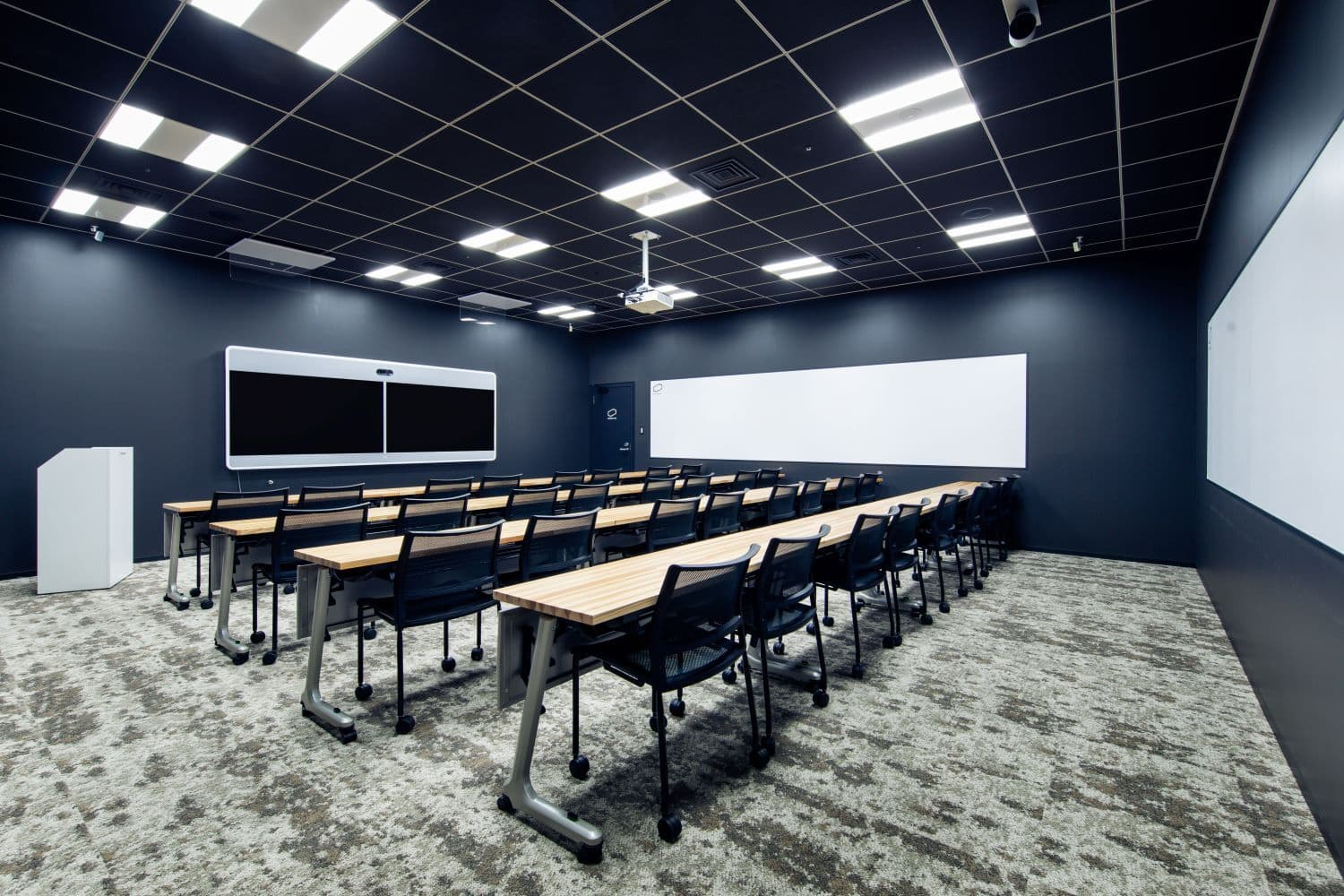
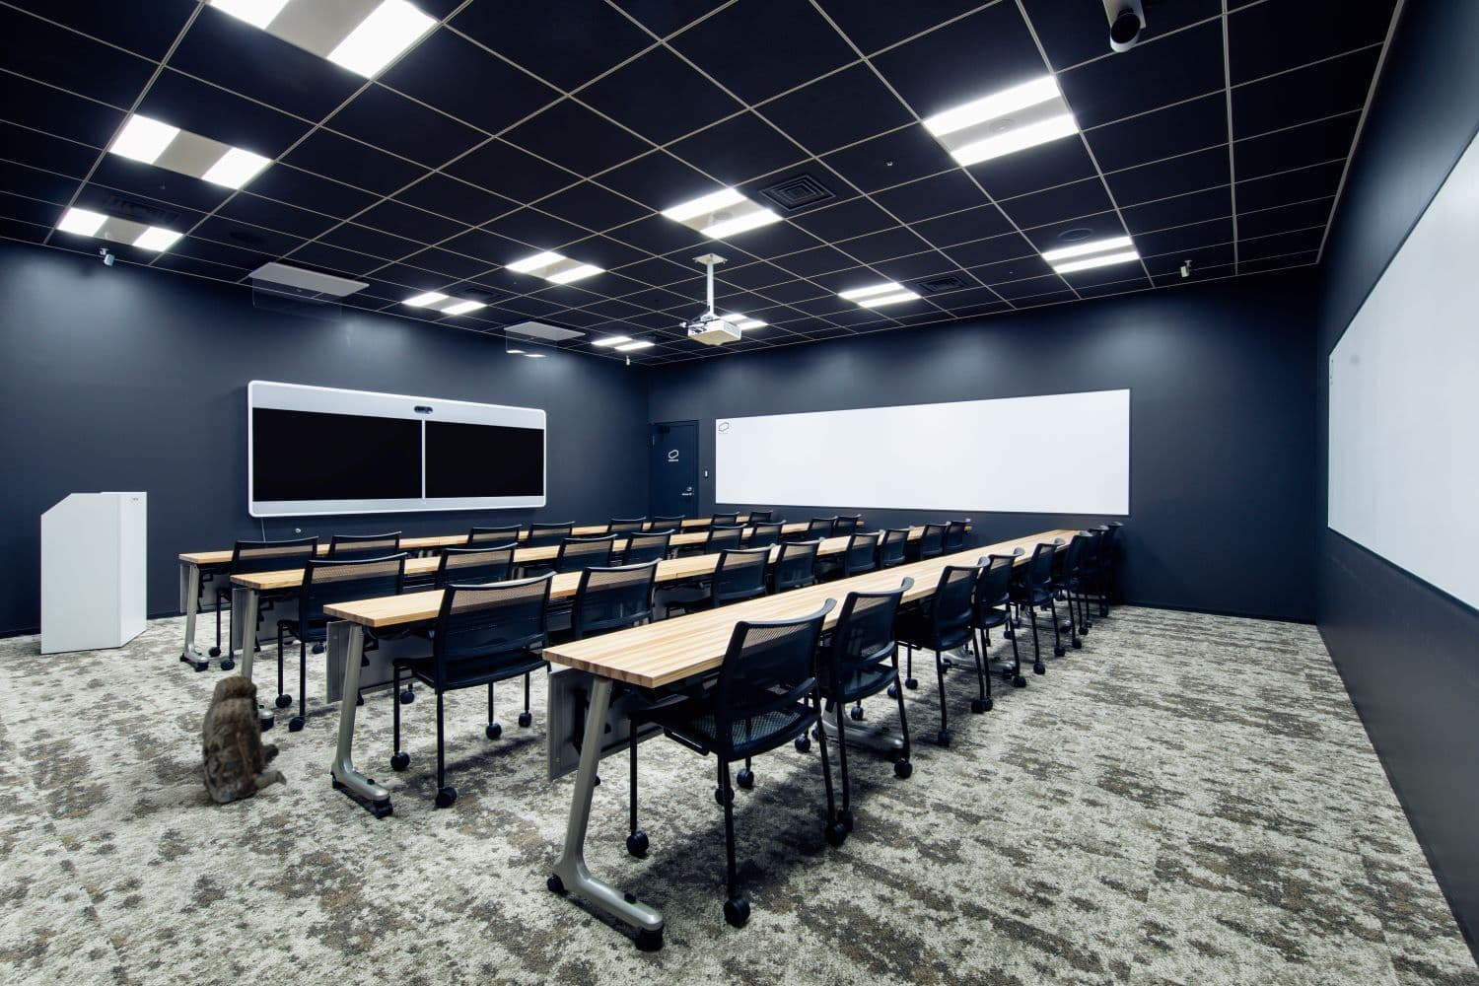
+ backpack [195,676,288,804]
